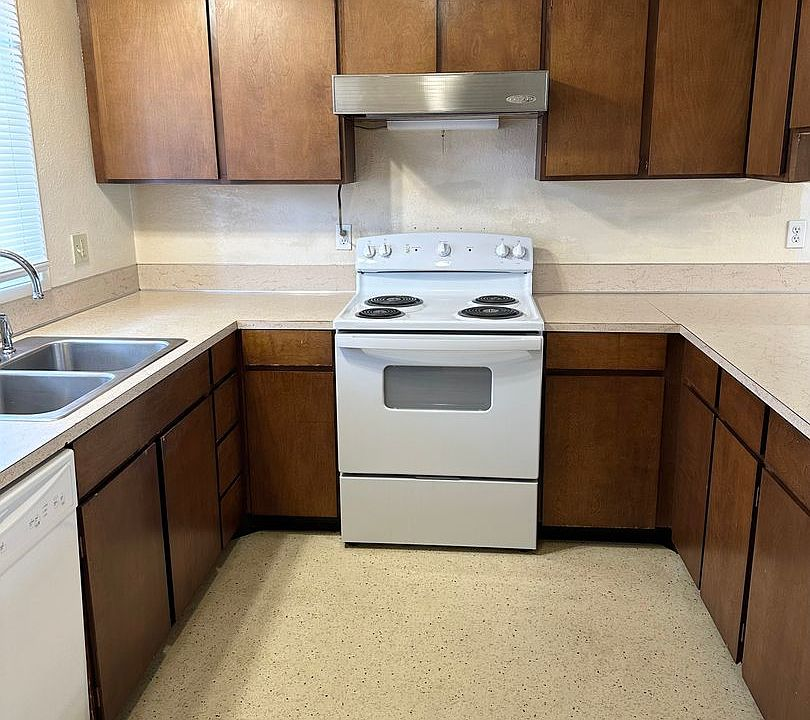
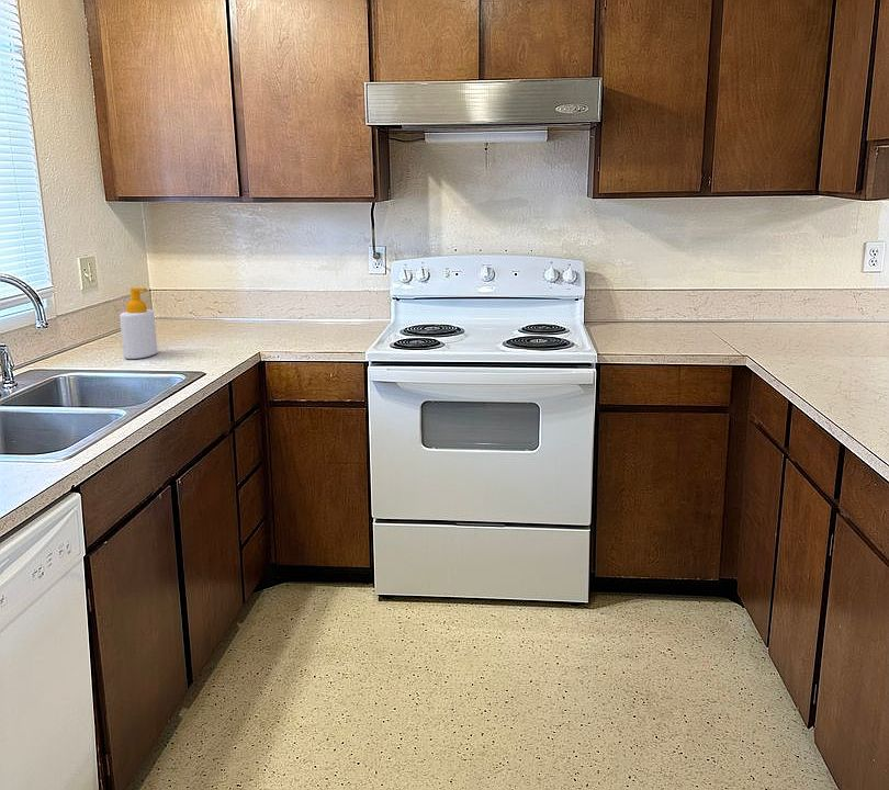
+ soap bottle [119,286,158,360]
